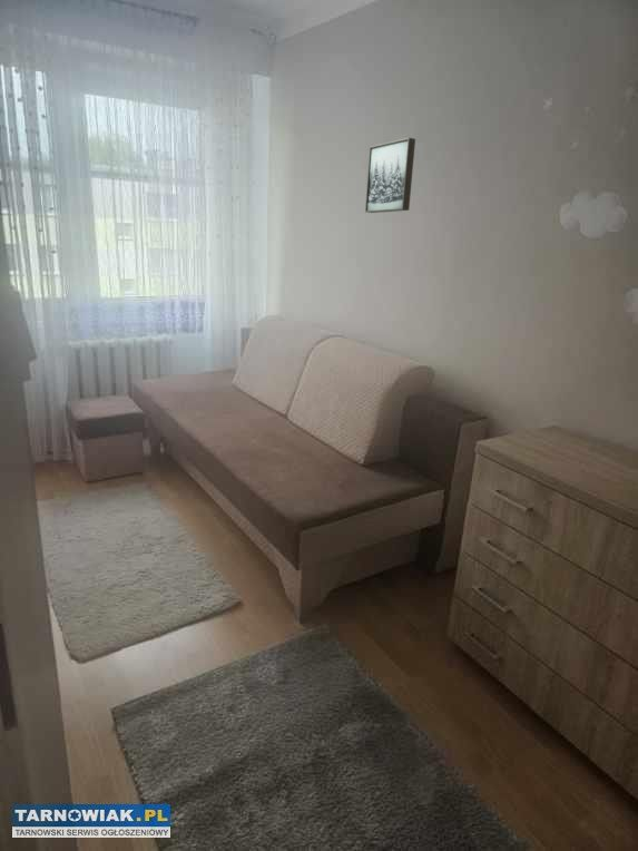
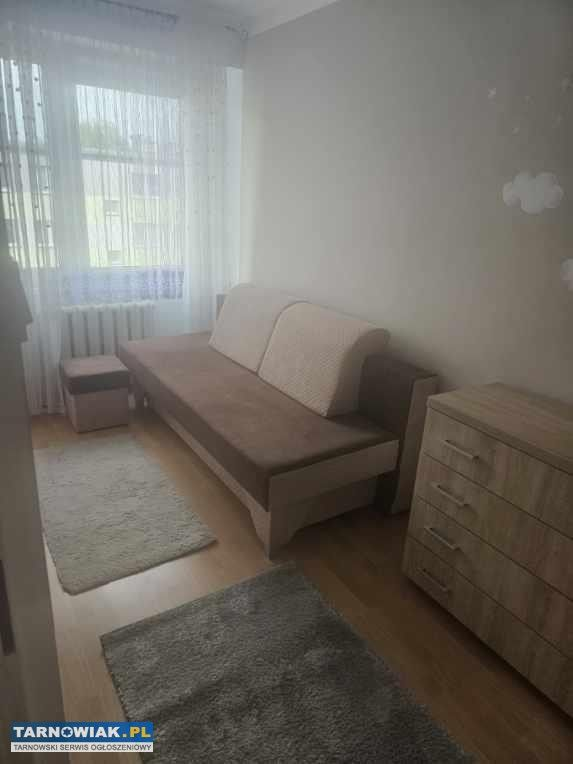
- wall art [364,137,416,214]
